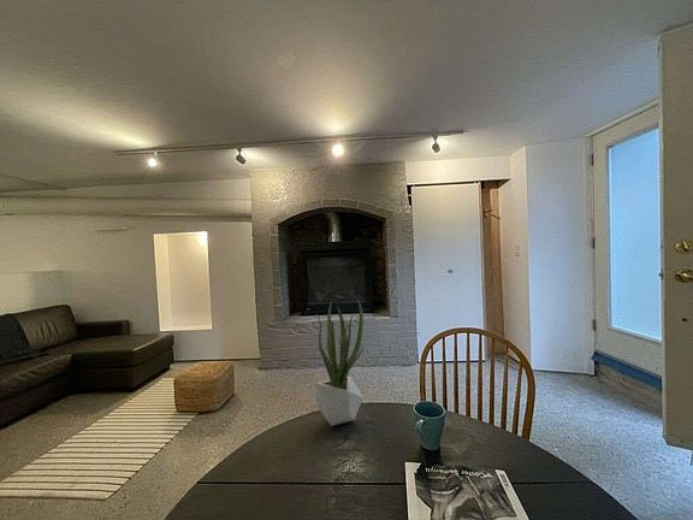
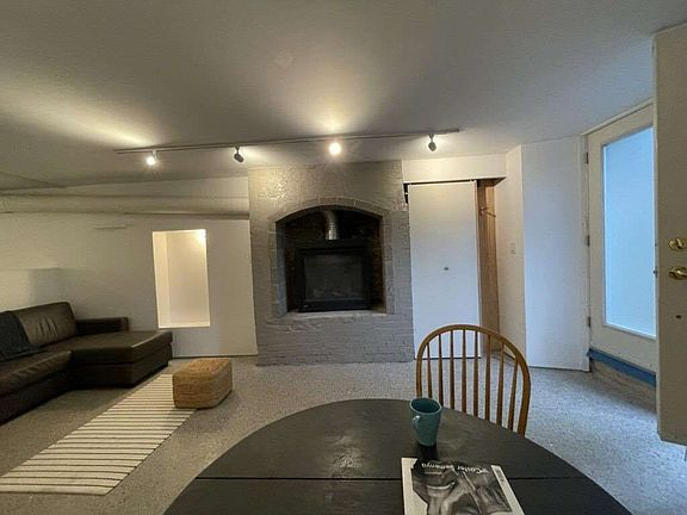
- potted plant [314,299,366,427]
